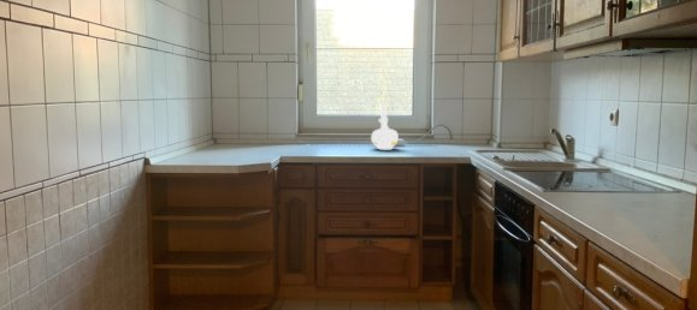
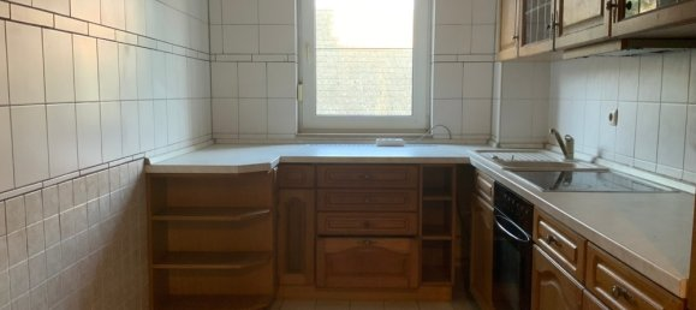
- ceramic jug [370,103,400,150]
